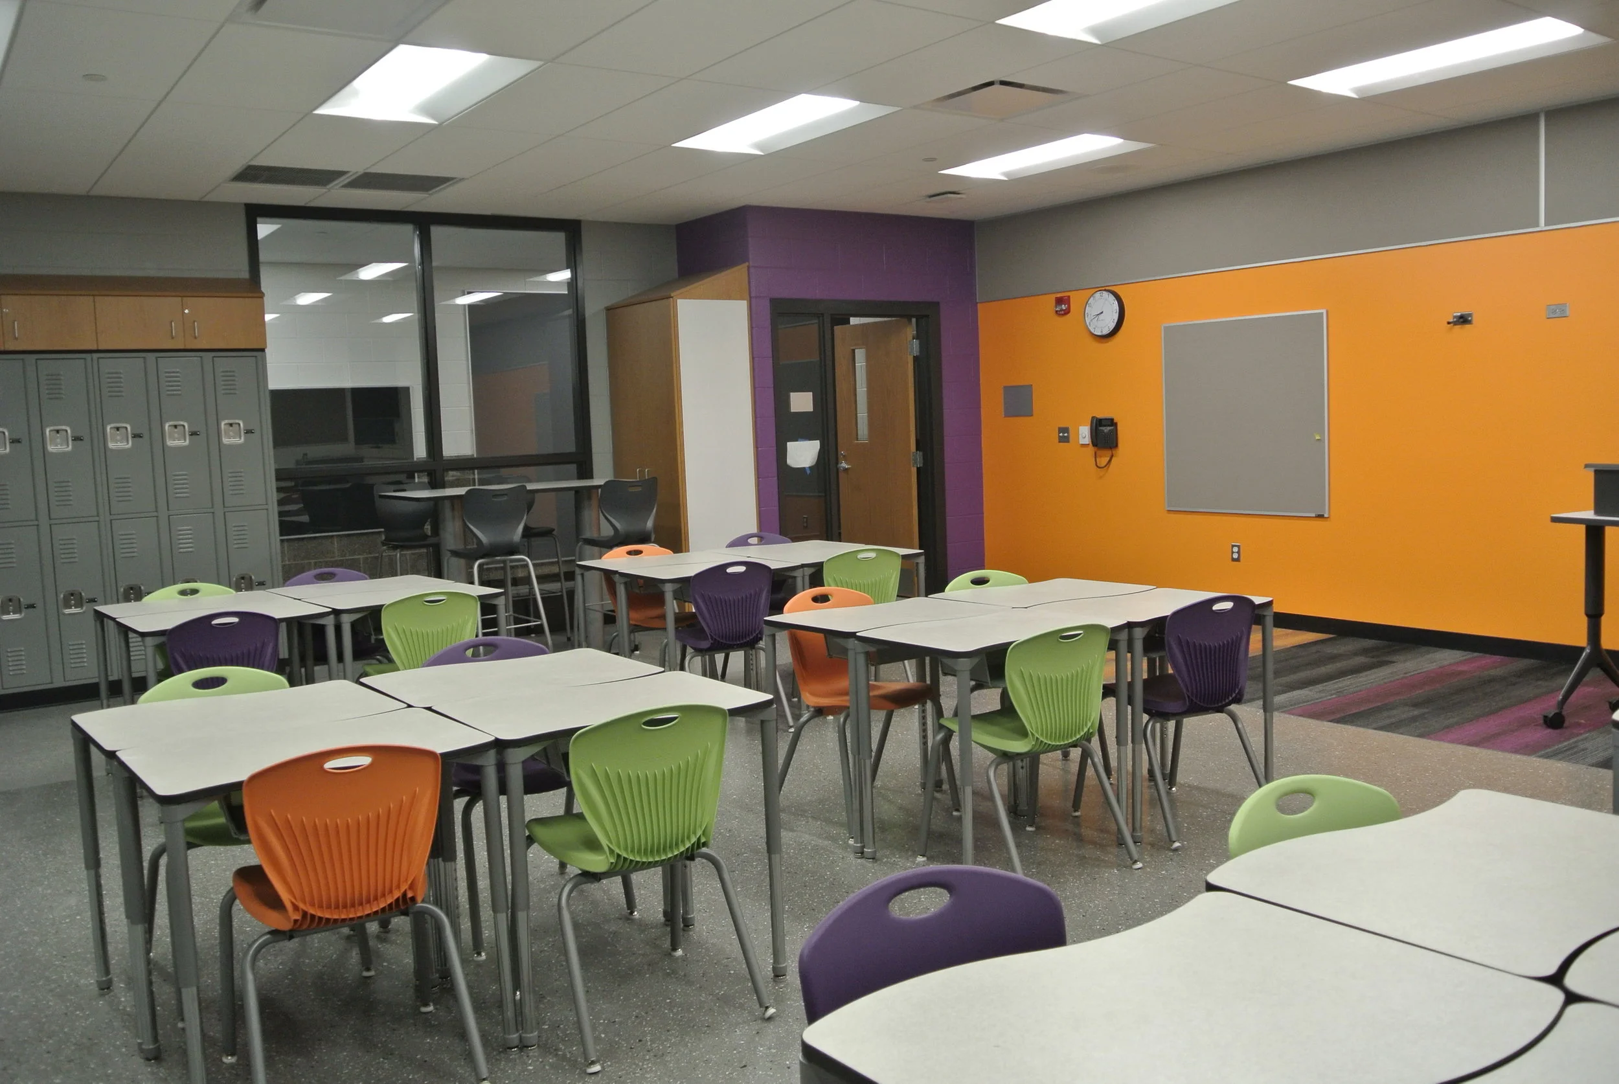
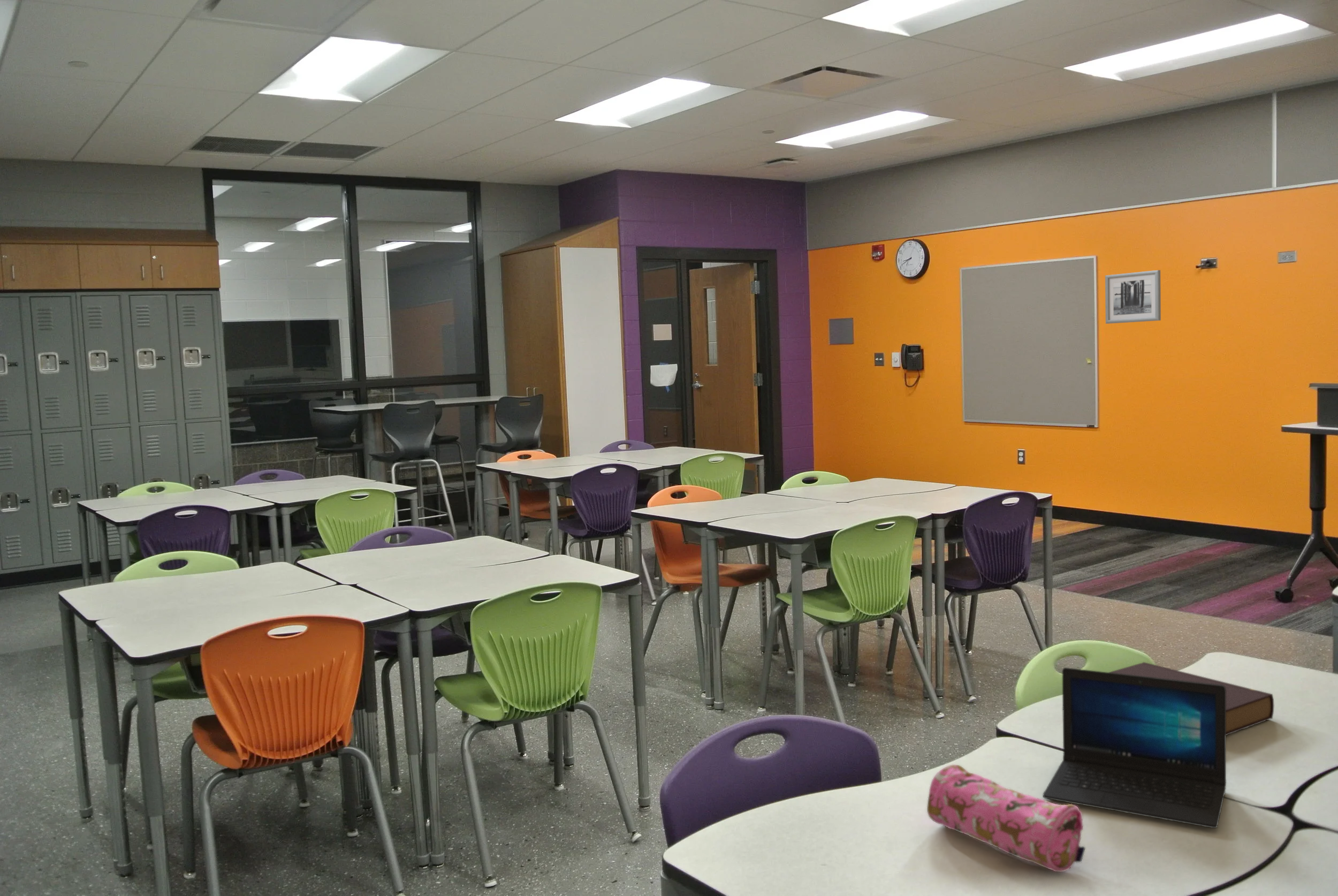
+ pencil case [926,764,1086,872]
+ book [1109,662,1274,736]
+ laptop [1043,667,1227,829]
+ wall art [1105,270,1161,324]
